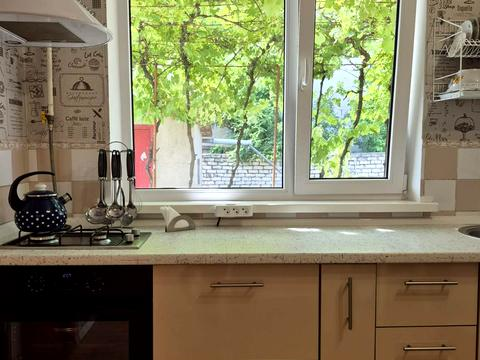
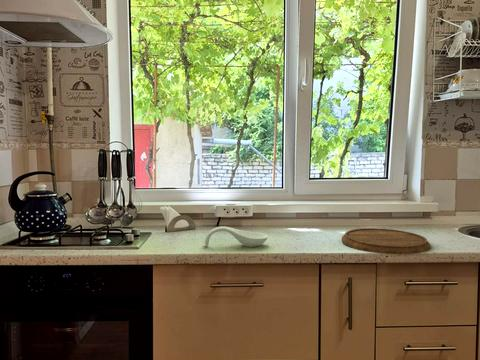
+ spoon rest [204,226,269,248]
+ cutting board [341,227,432,255]
